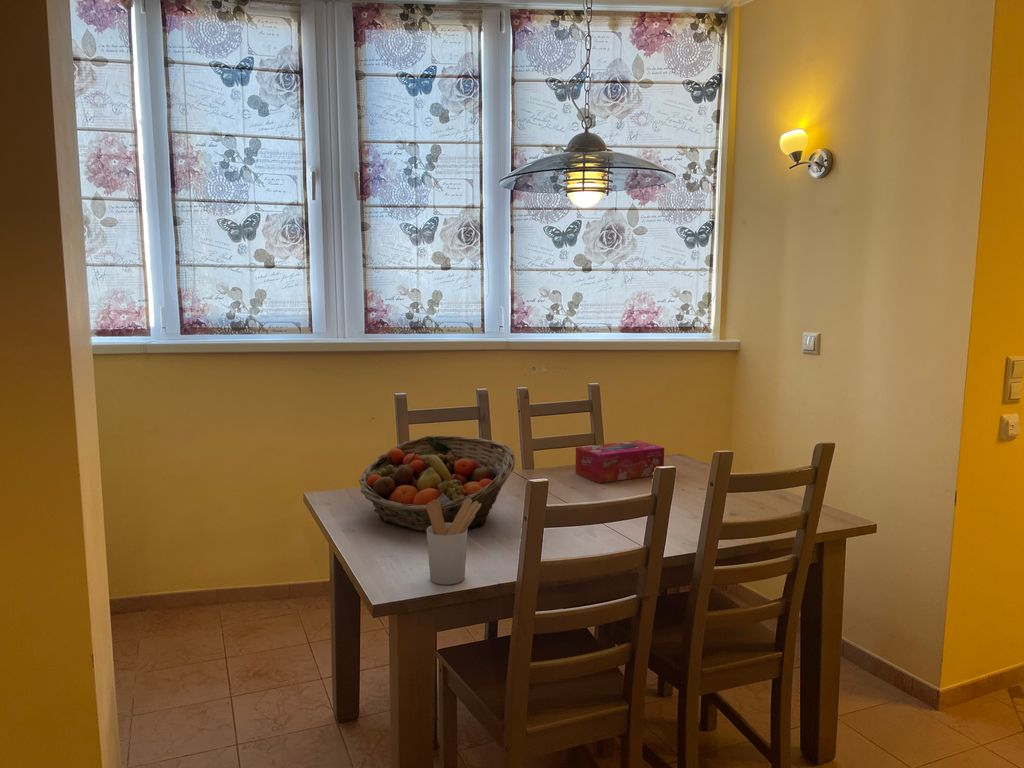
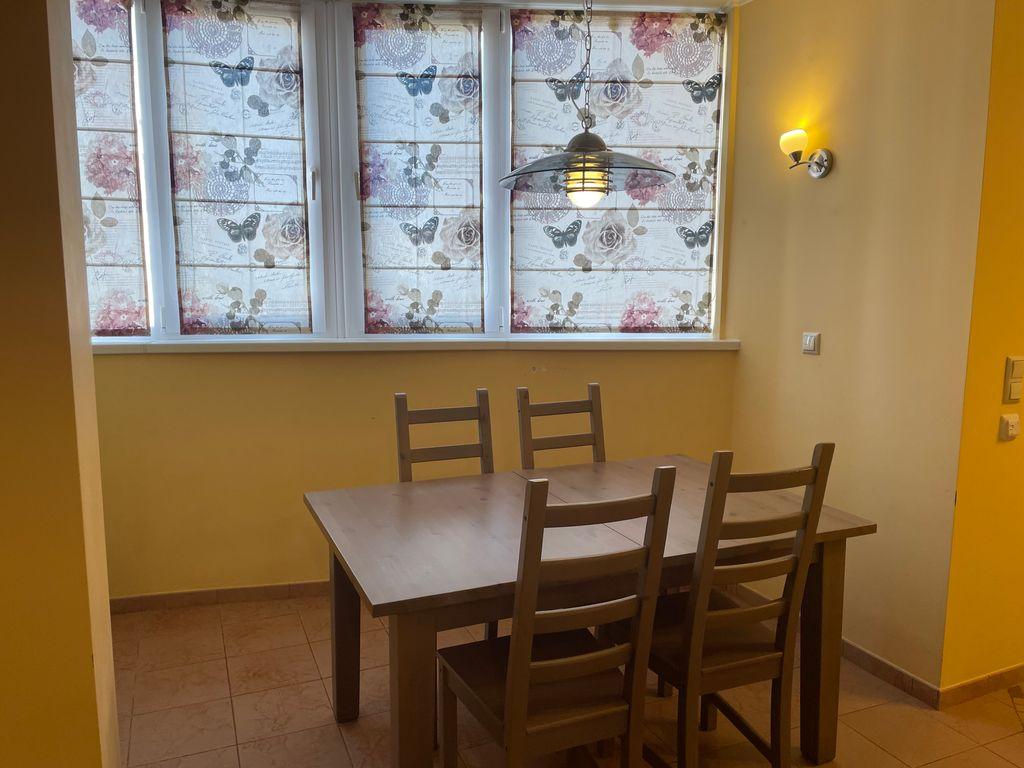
- utensil holder [426,498,481,586]
- tissue box [574,439,665,484]
- fruit basket [358,435,516,533]
